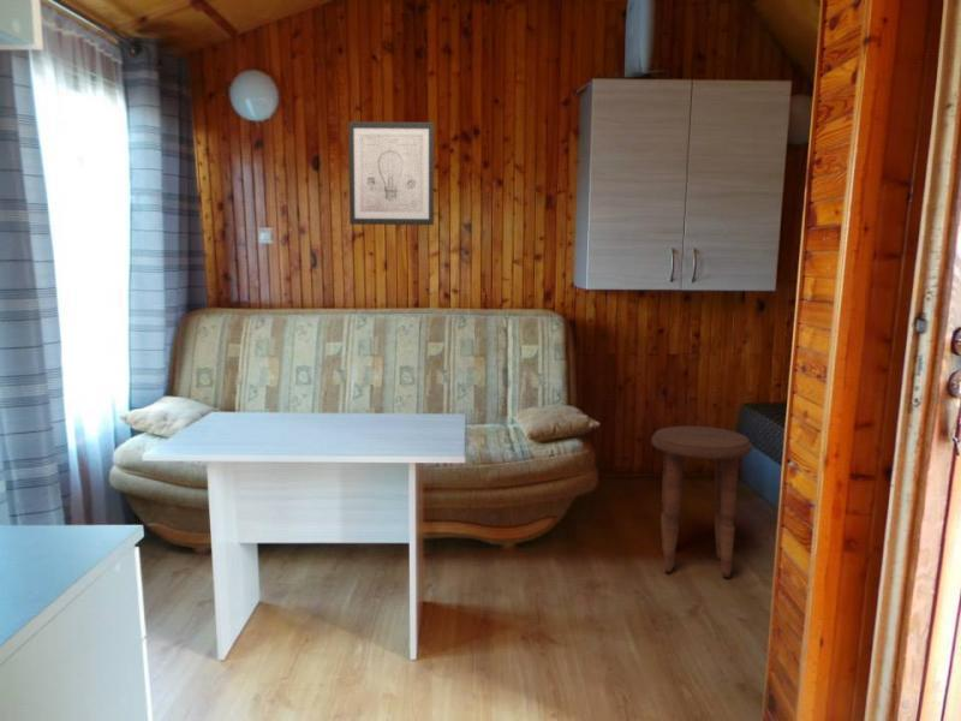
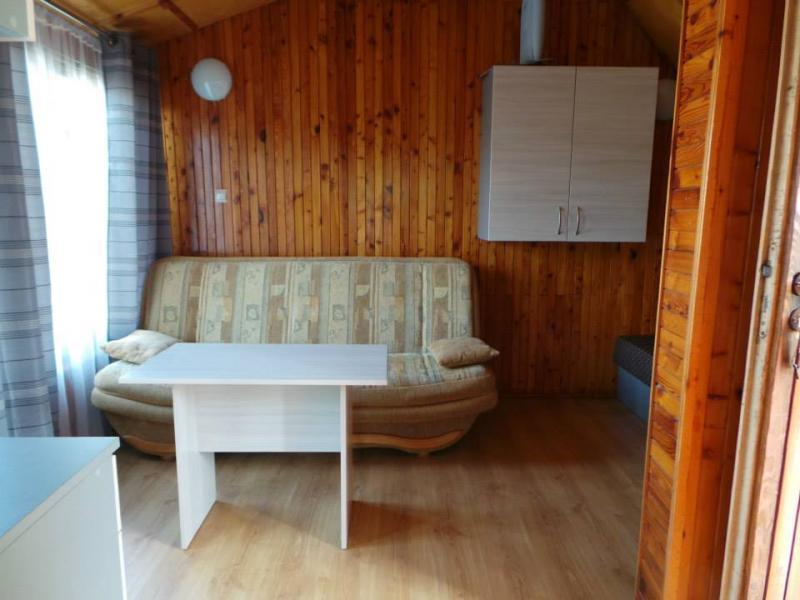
- side table [650,425,753,578]
- wall art [347,120,435,226]
